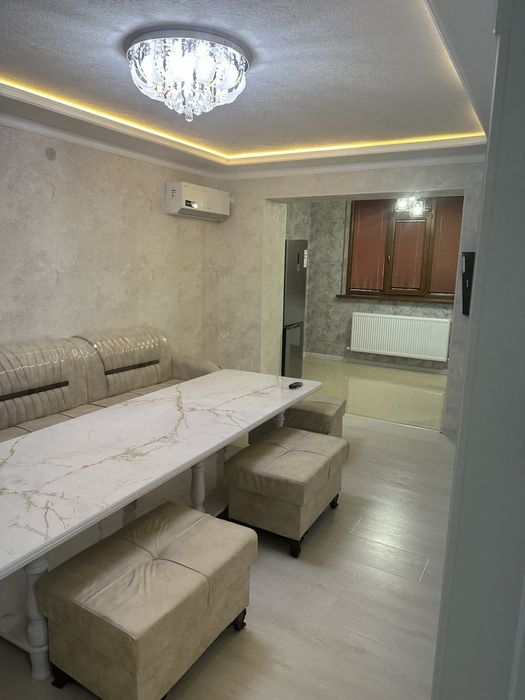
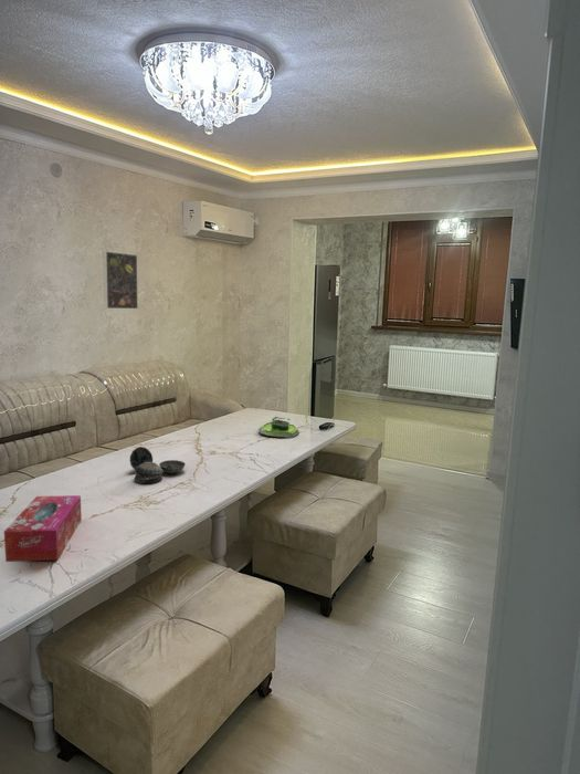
+ plant pot [257,416,300,439]
+ tissue box [3,494,83,563]
+ decorative bowl [129,446,187,484]
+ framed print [102,250,139,310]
